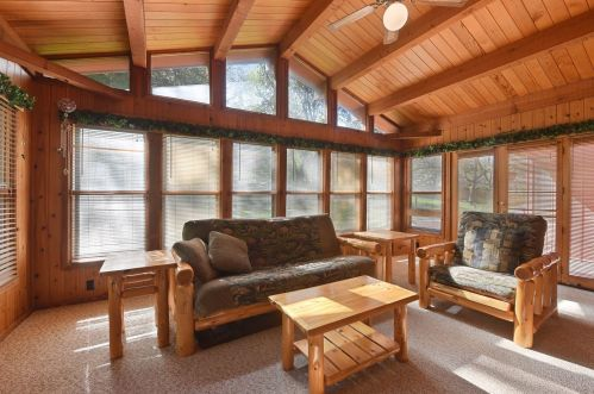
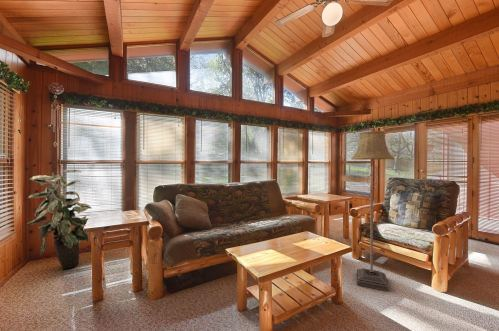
+ floor lamp [350,130,395,292]
+ indoor plant [26,169,92,271]
